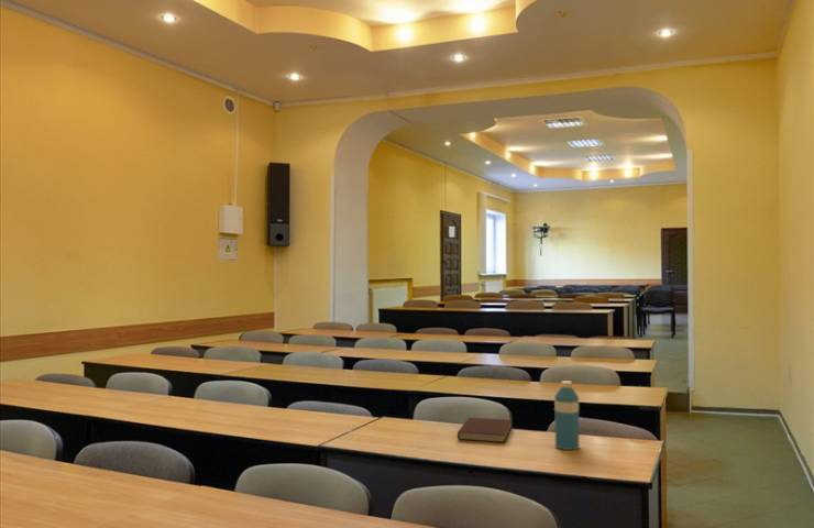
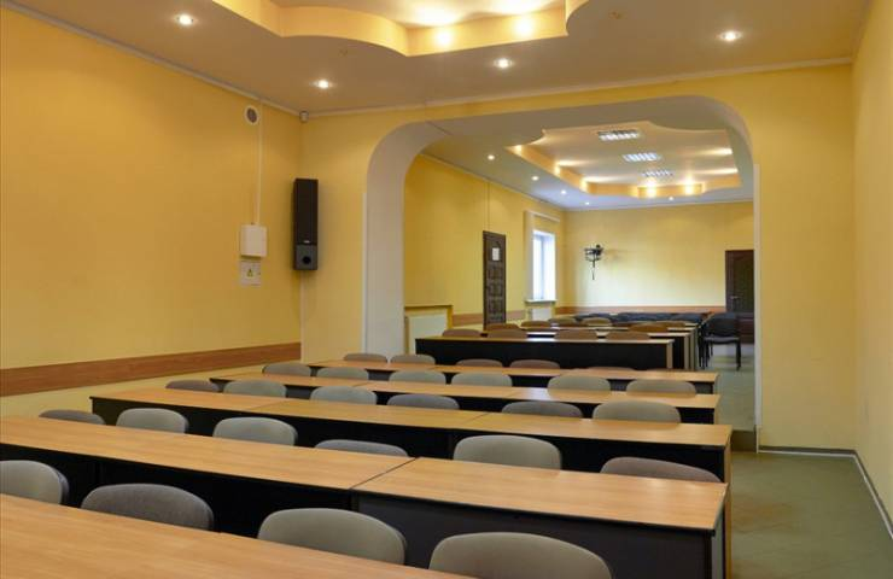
- notebook [457,417,513,443]
- water bottle [553,380,580,451]
